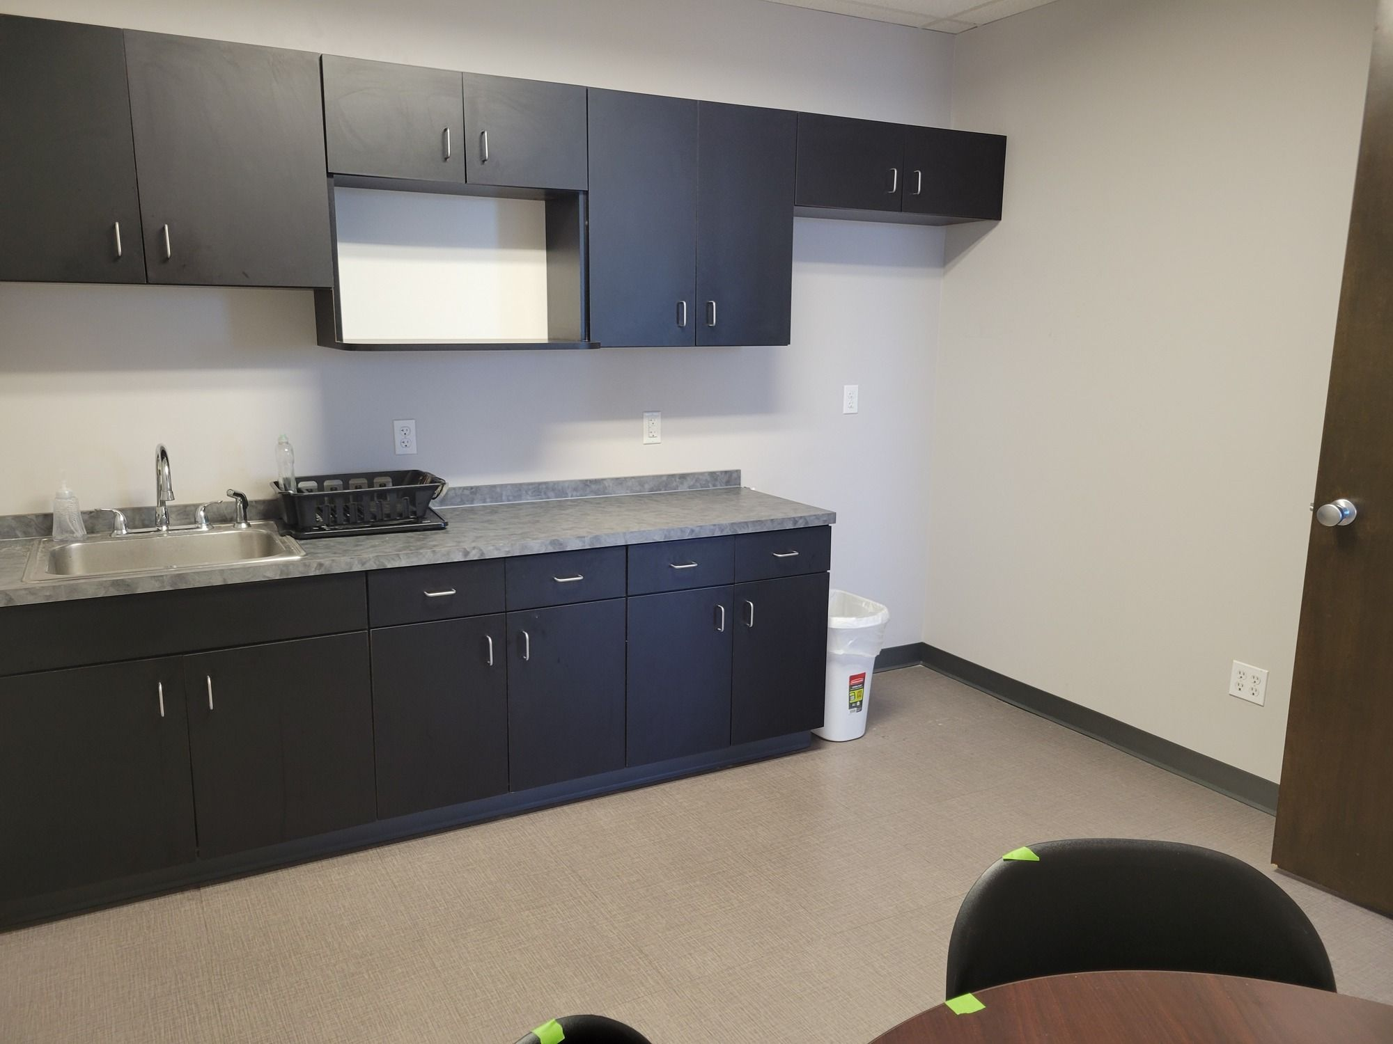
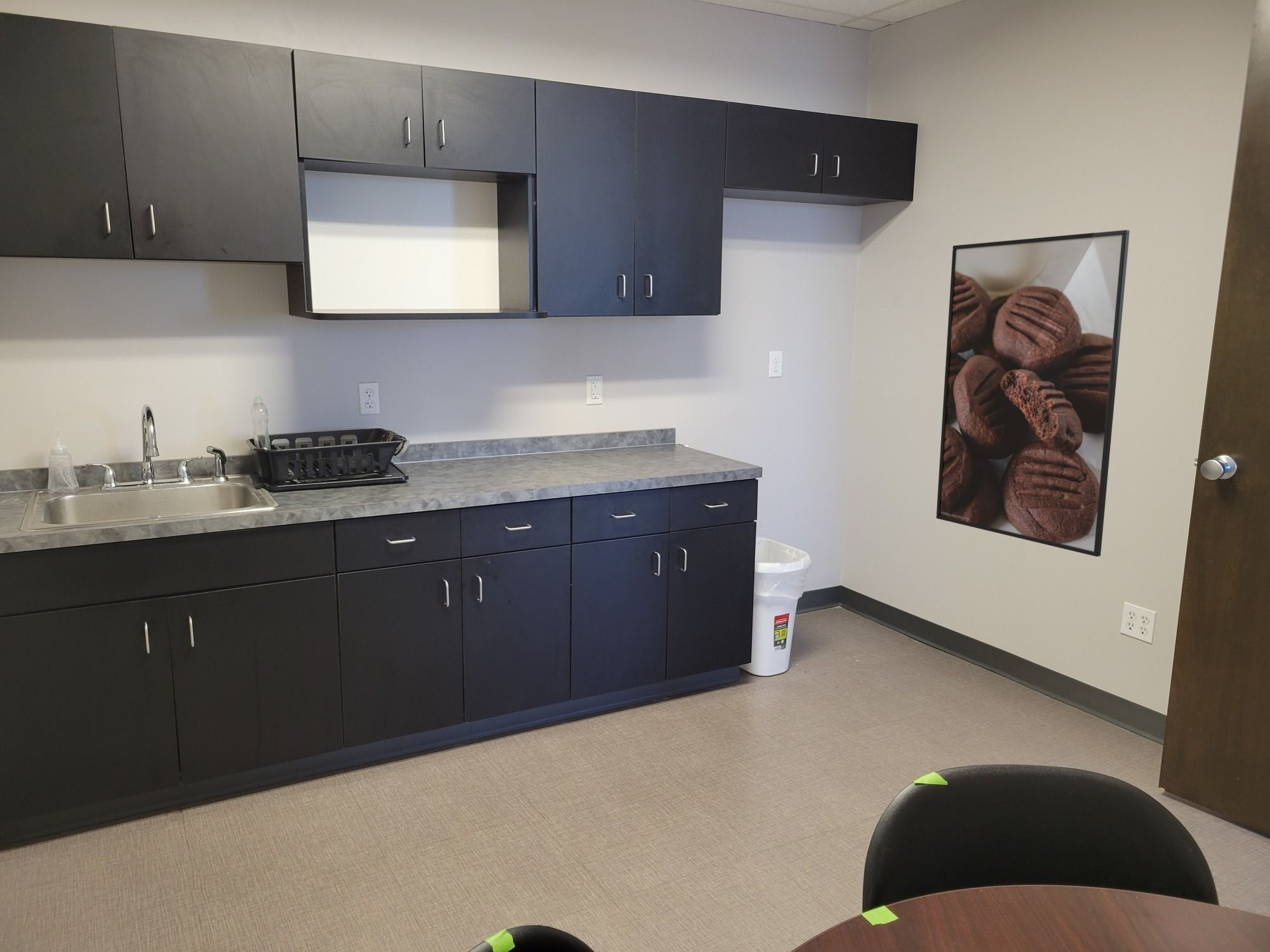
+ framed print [935,229,1130,557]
